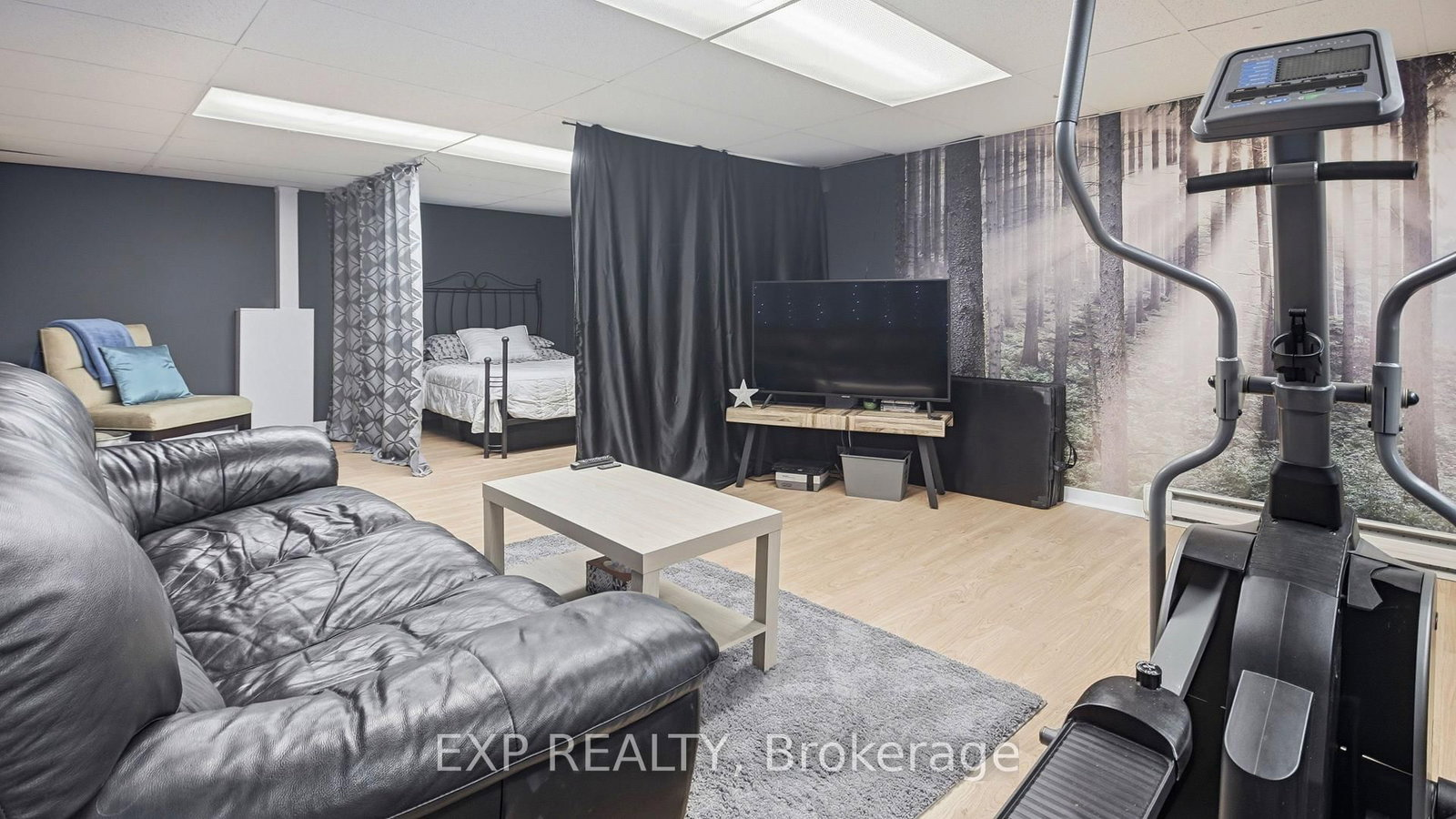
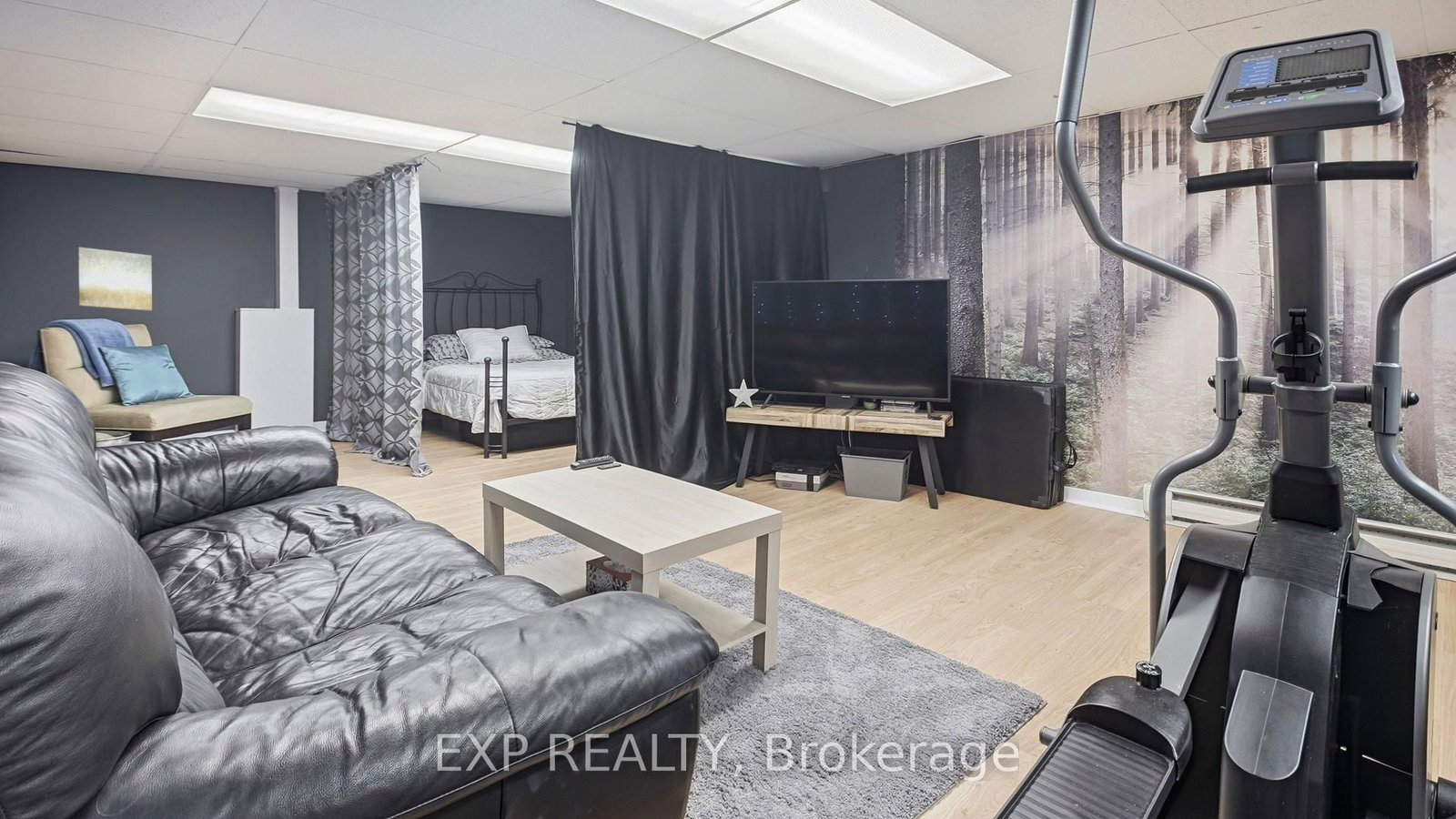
+ wall art [77,247,153,312]
